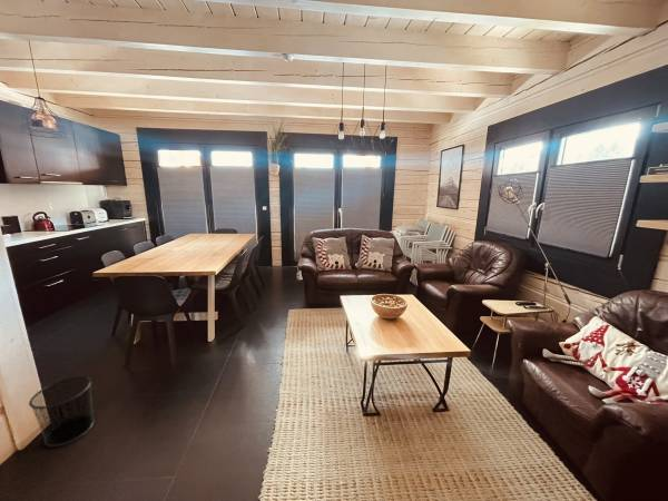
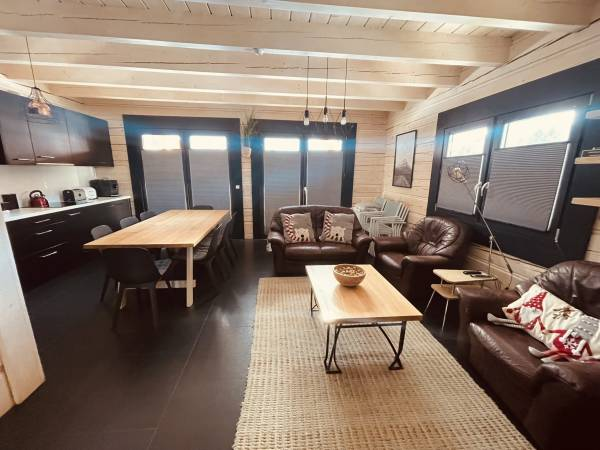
- waste bin [28,375,96,448]
